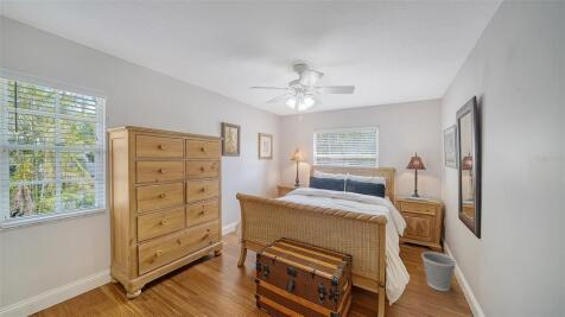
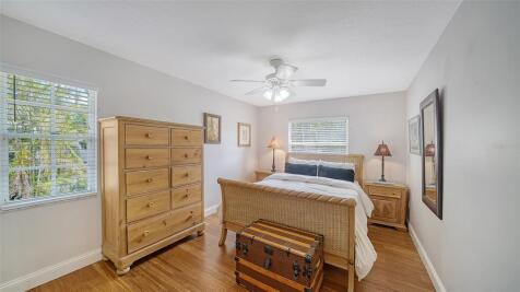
- wastebasket [420,251,457,292]
